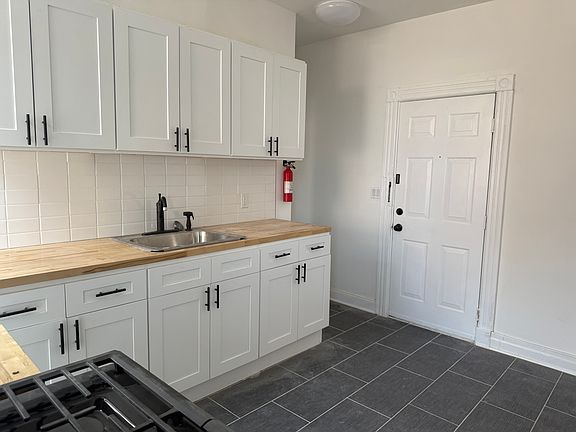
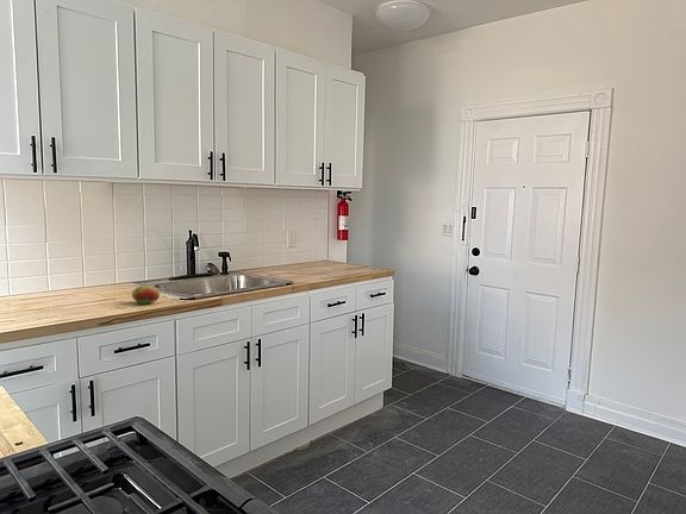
+ fruit [131,284,161,306]
